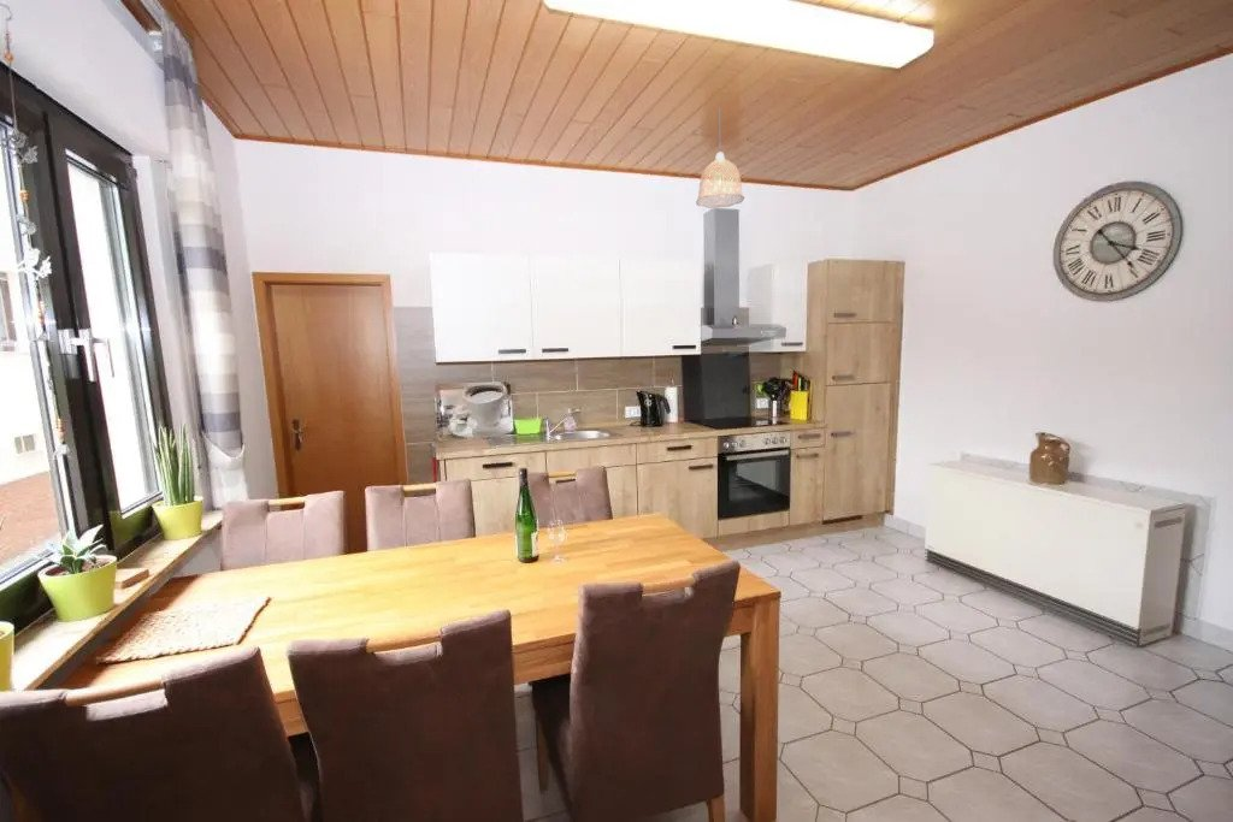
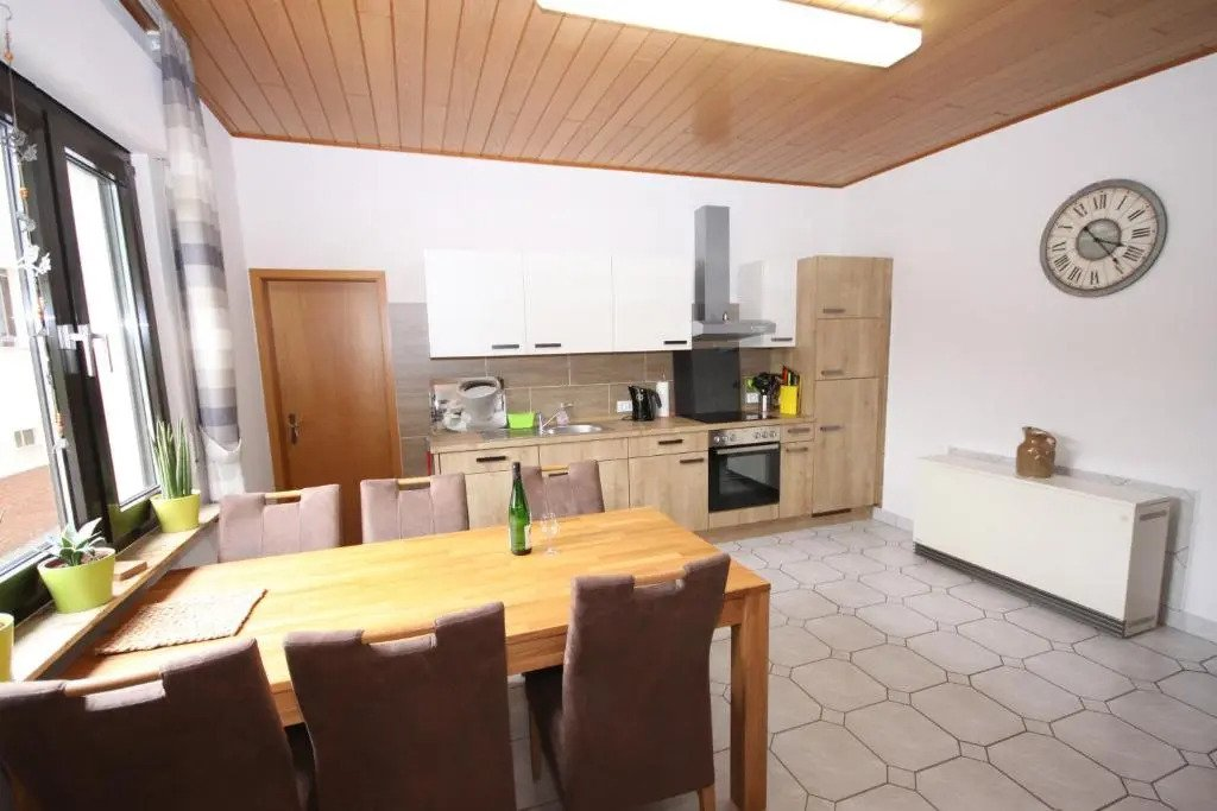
- pendant lamp [695,107,745,209]
